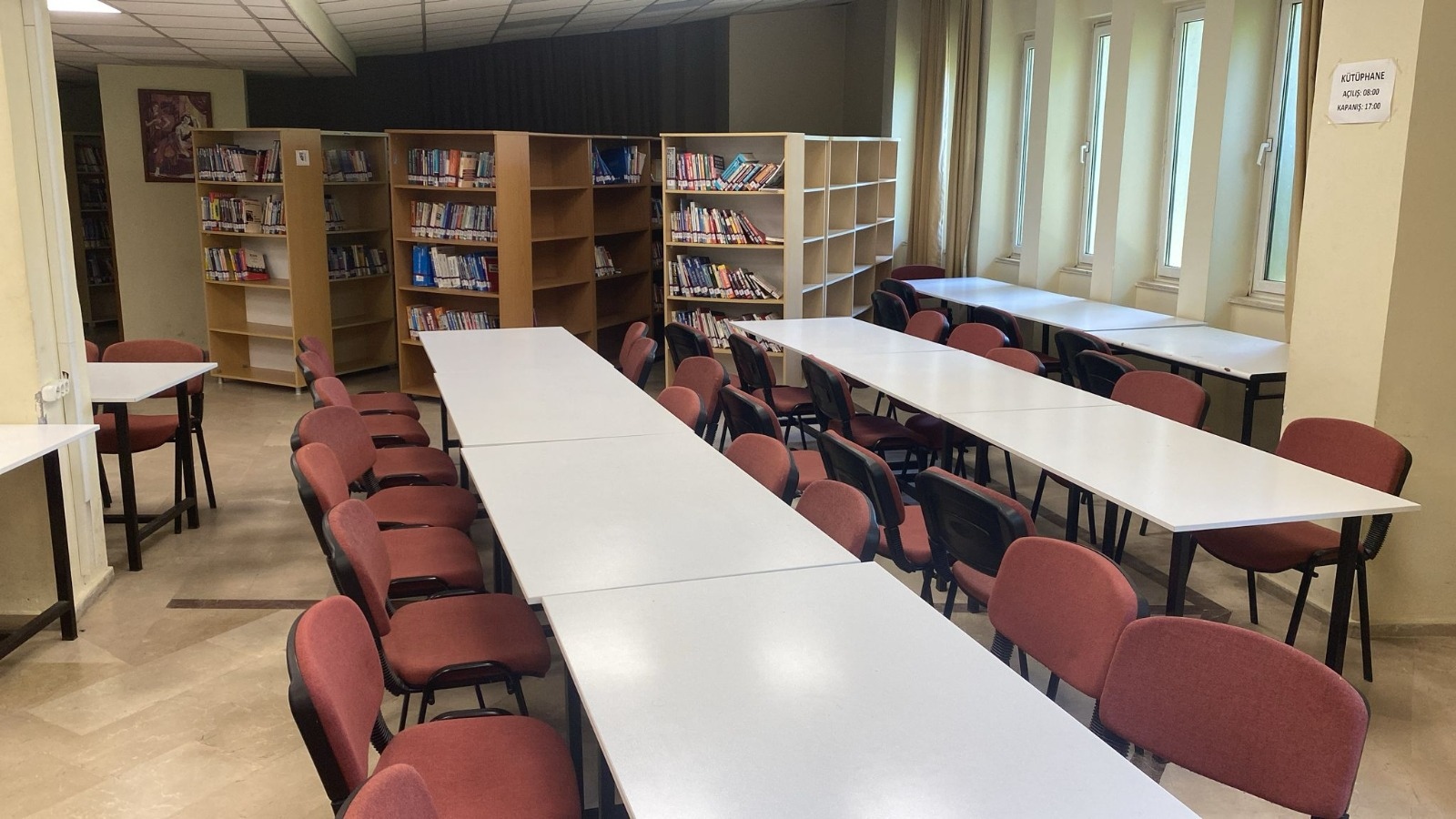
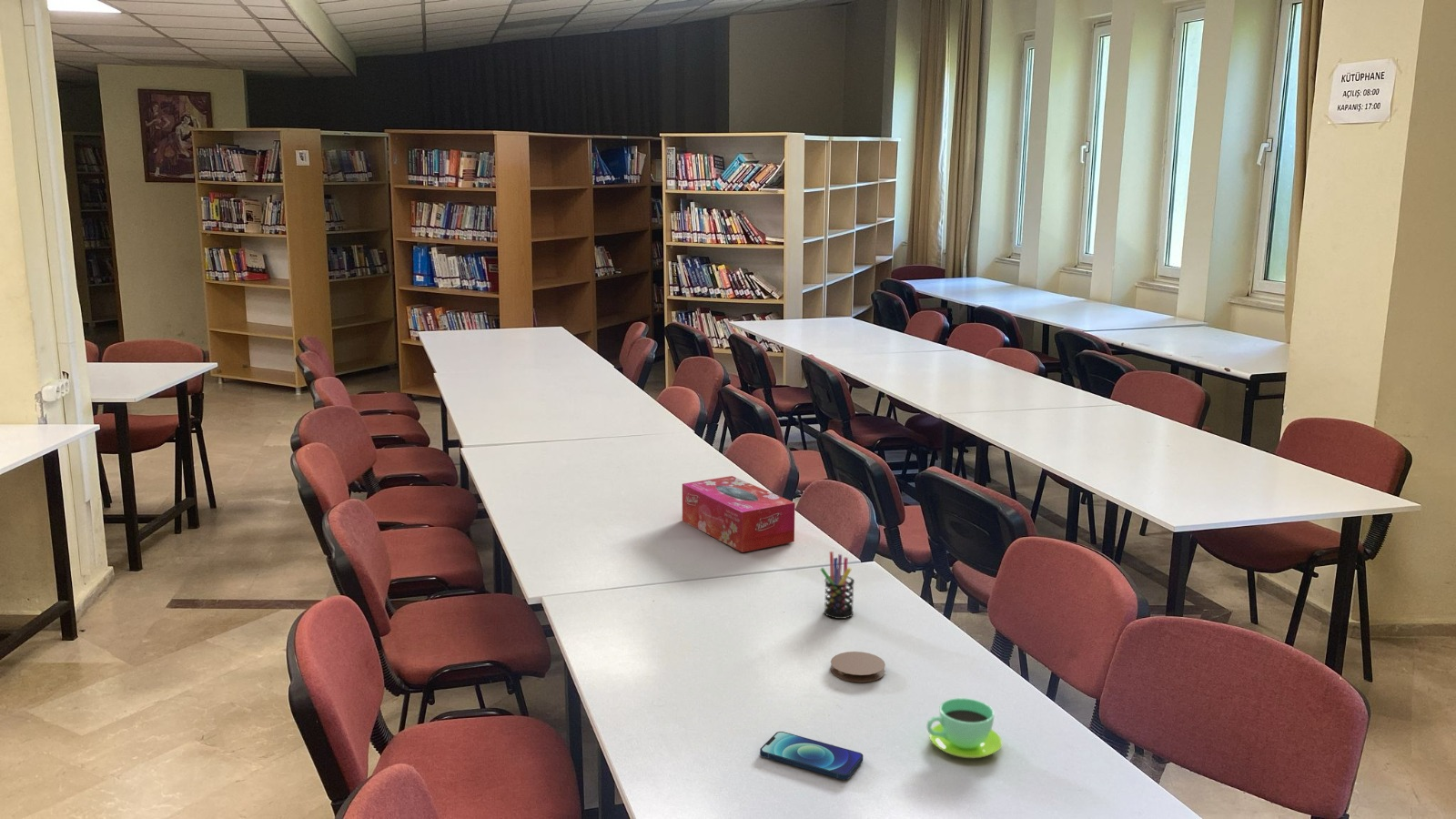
+ cup [926,697,1003,759]
+ smartphone [759,731,864,781]
+ tissue box [682,475,796,553]
+ pen holder [820,551,855,620]
+ coaster [830,651,886,683]
